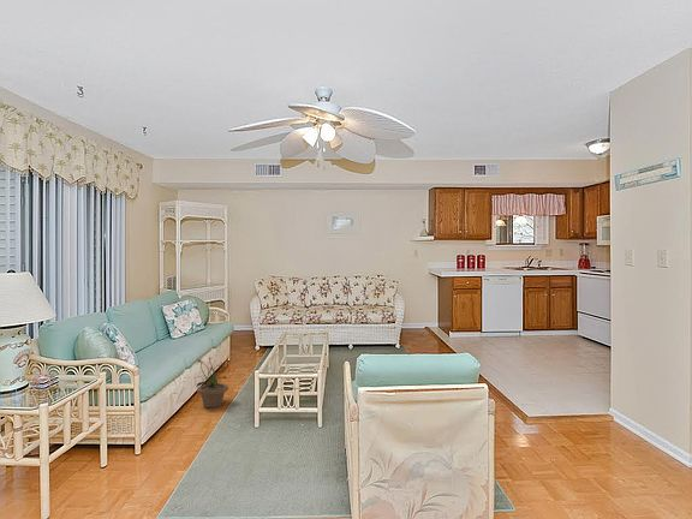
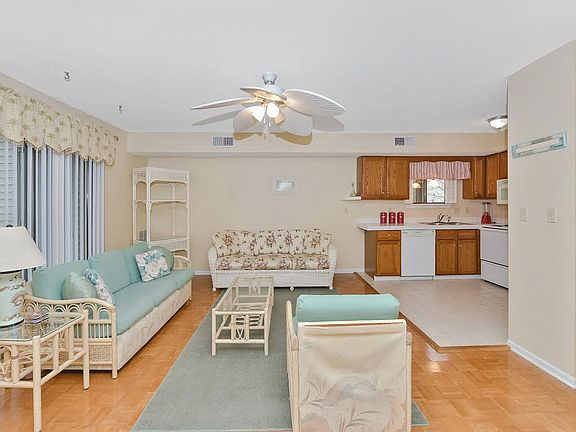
- potted plant [193,356,229,408]
